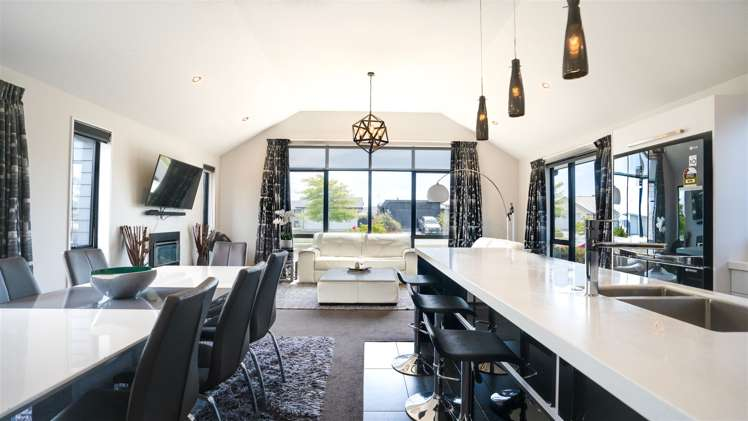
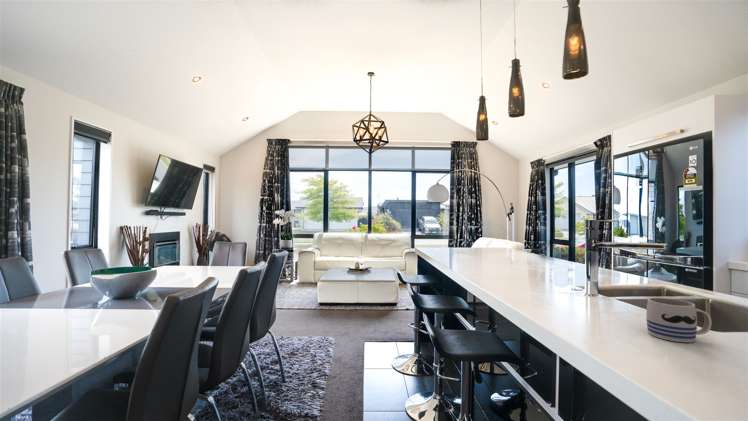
+ mug [645,297,713,343]
